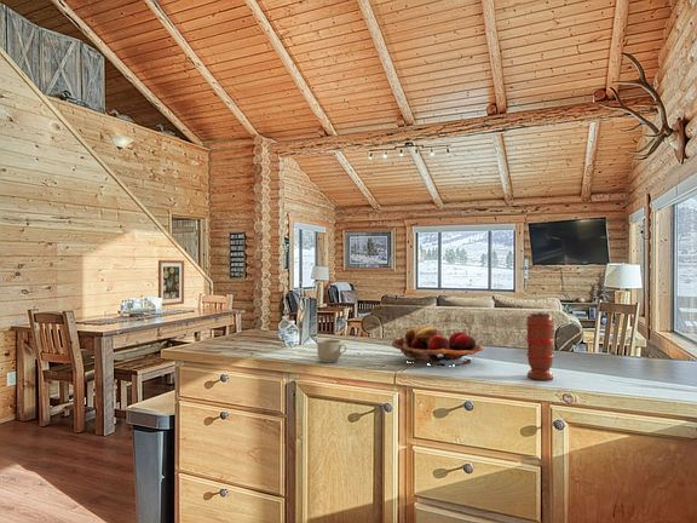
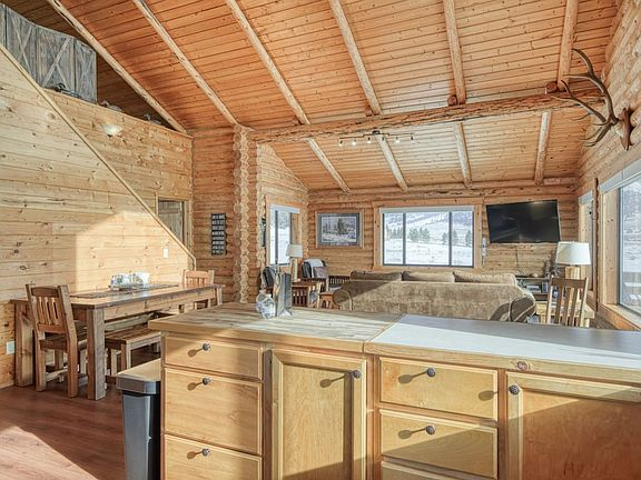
- fruit basket [391,324,484,367]
- wall art [157,259,185,308]
- spice grinder [525,311,555,381]
- mug [316,338,347,363]
